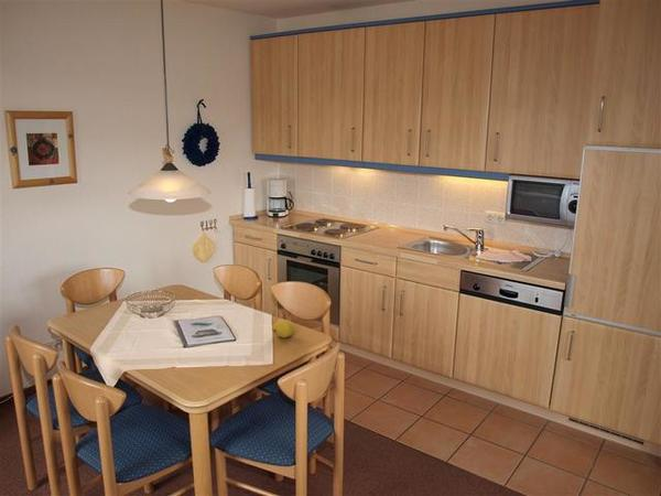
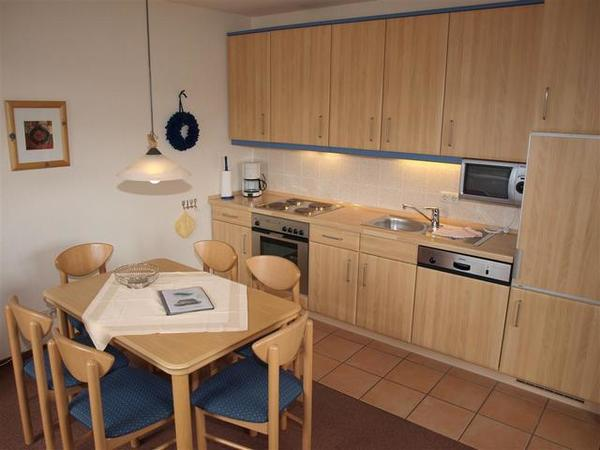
- fruit [271,319,296,338]
